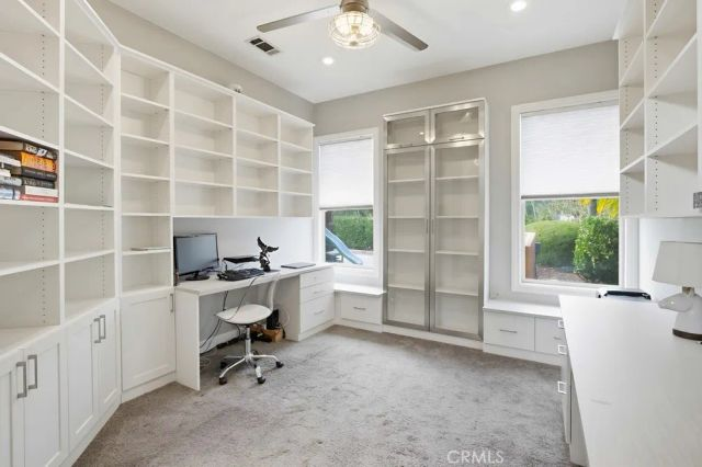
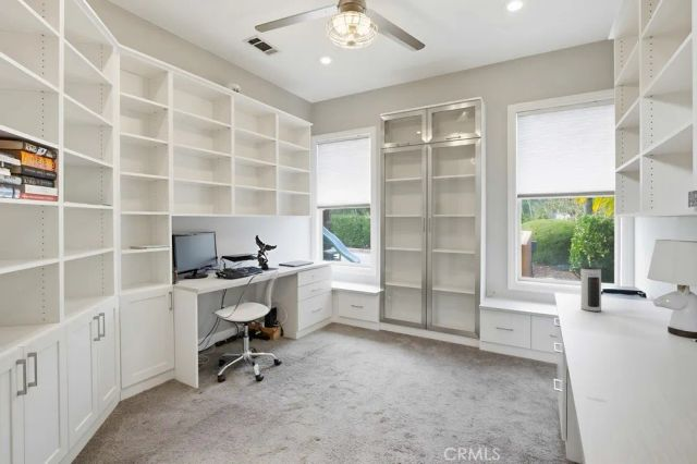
+ speaker [579,267,602,313]
